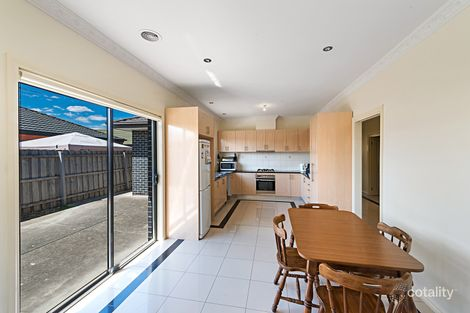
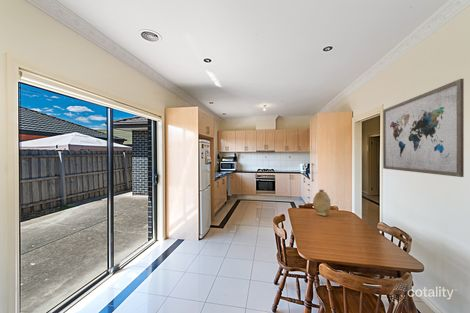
+ wall art [382,78,465,178]
+ vase [312,189,332,217]
